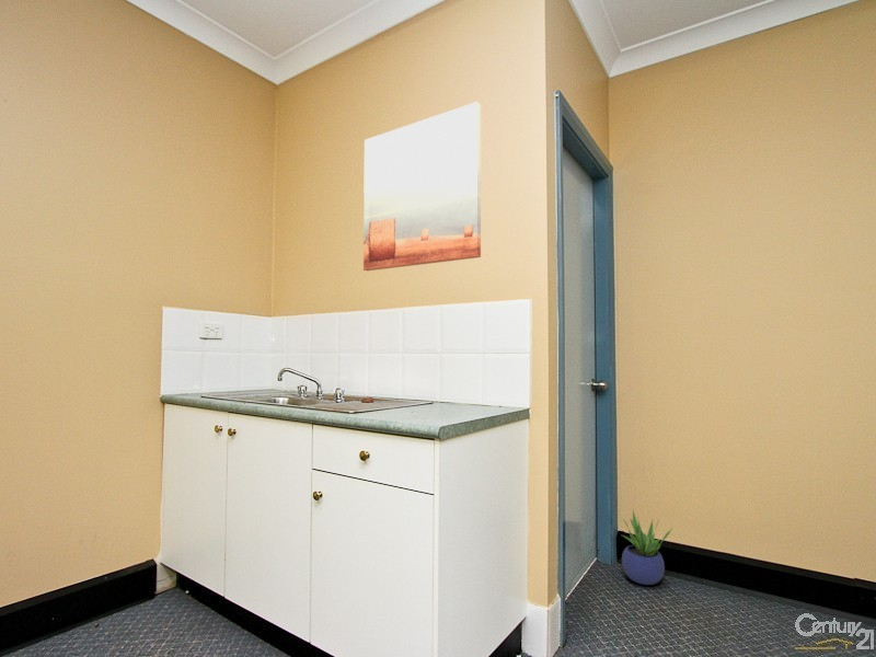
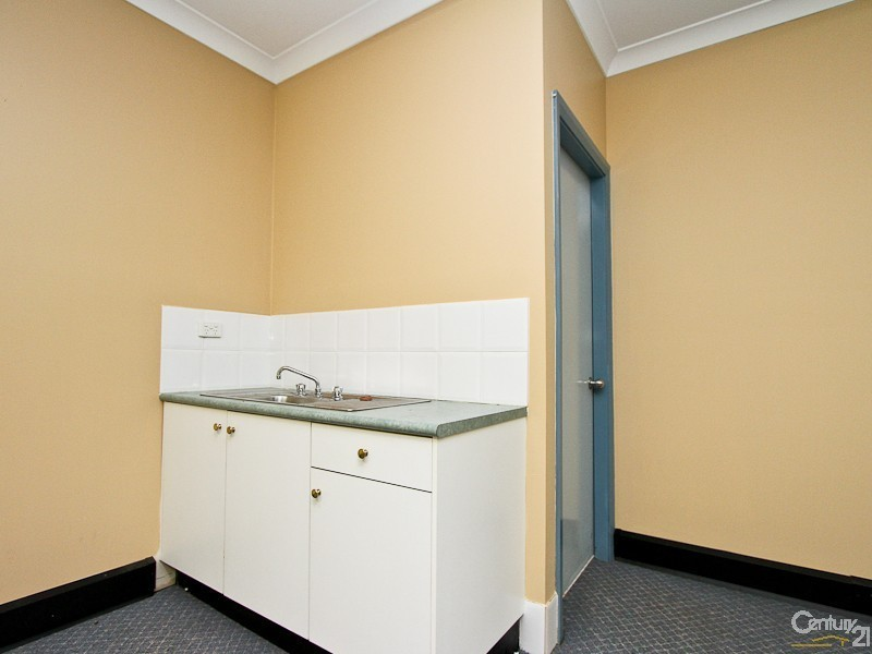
- wall art [362,101,482,272]
- potted plant [621,508,672,586]
